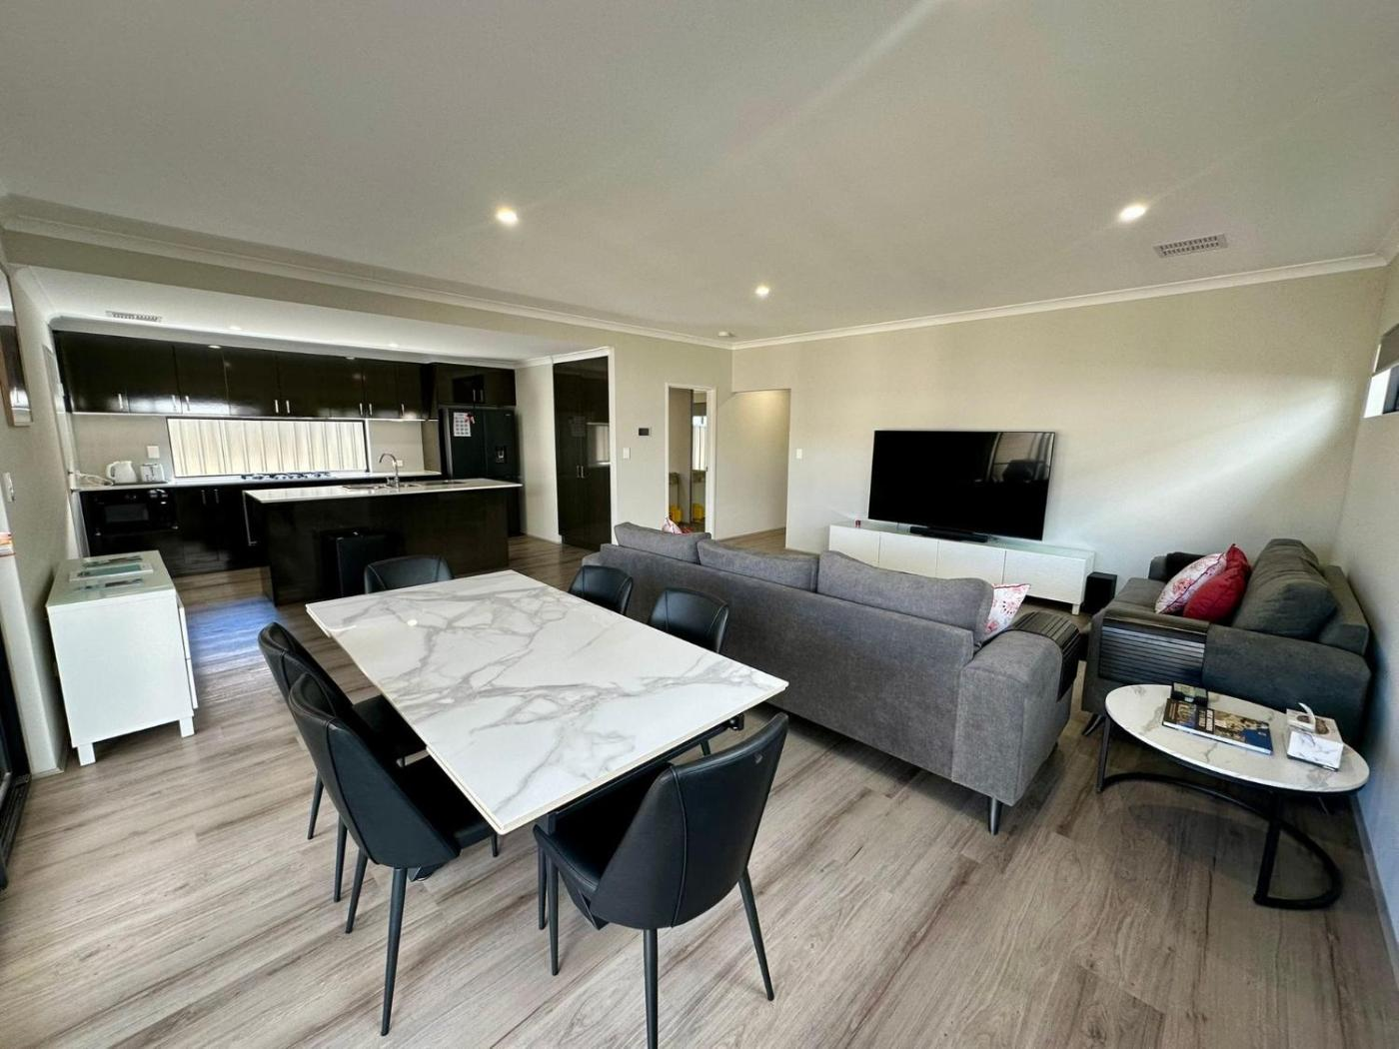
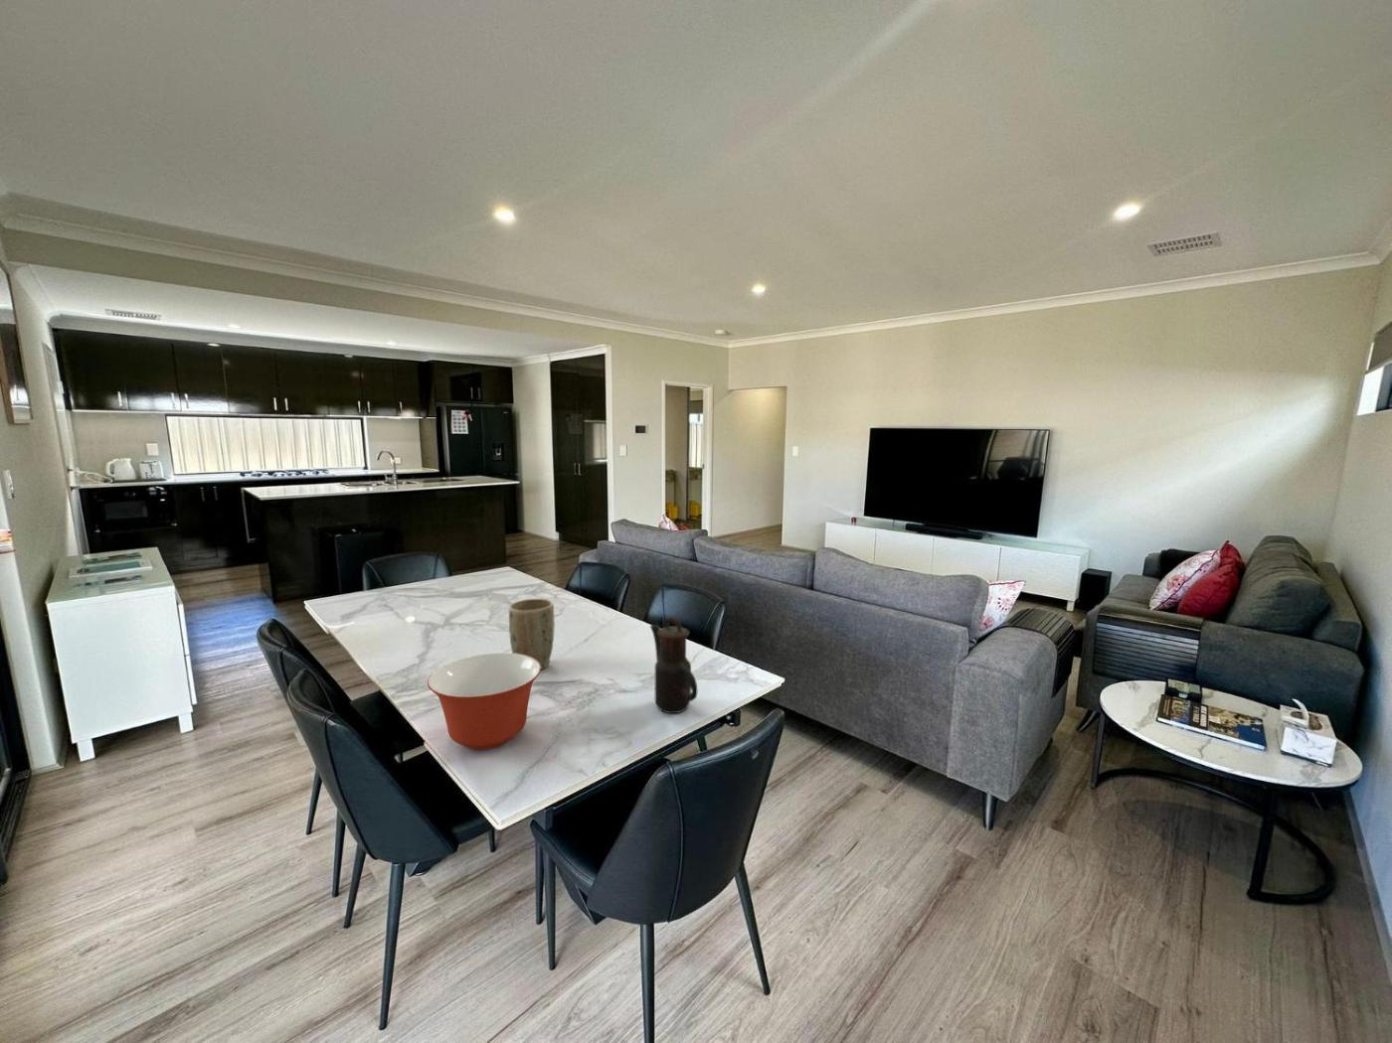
+ plant pot [509,598,556,671]
+ teapot [649,616,699,714]
+ mixing bowl [426,652,541,750]
